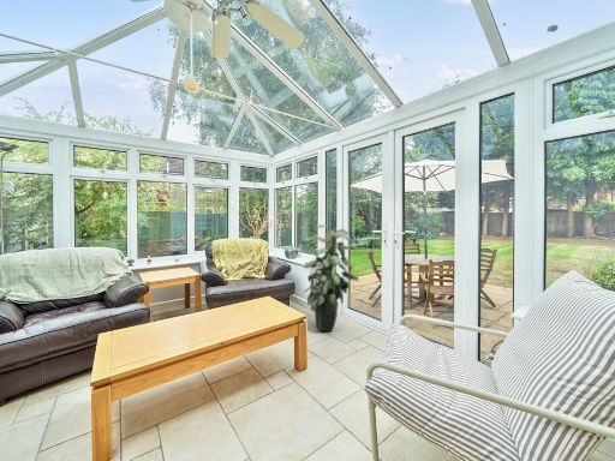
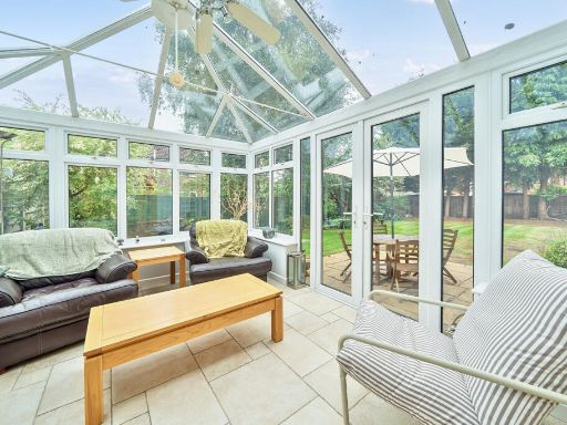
- indoor plant [303,223,359,333]
